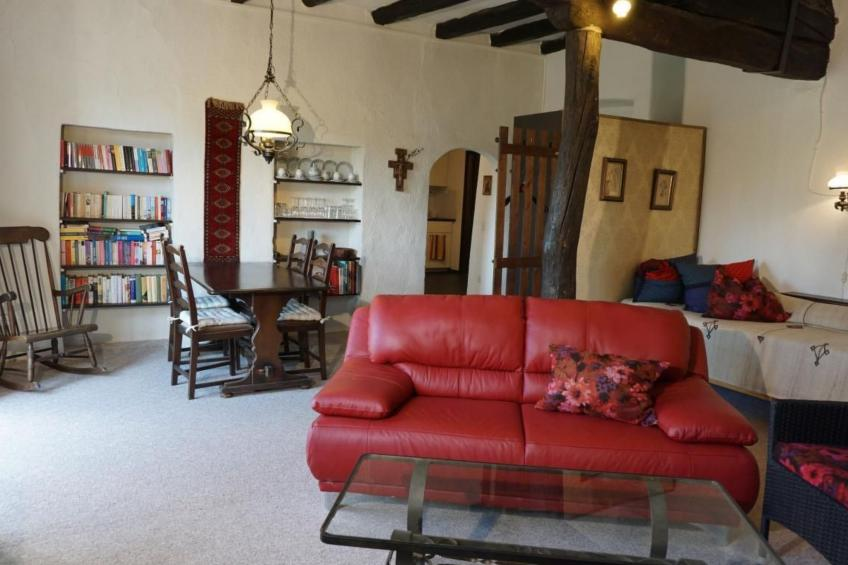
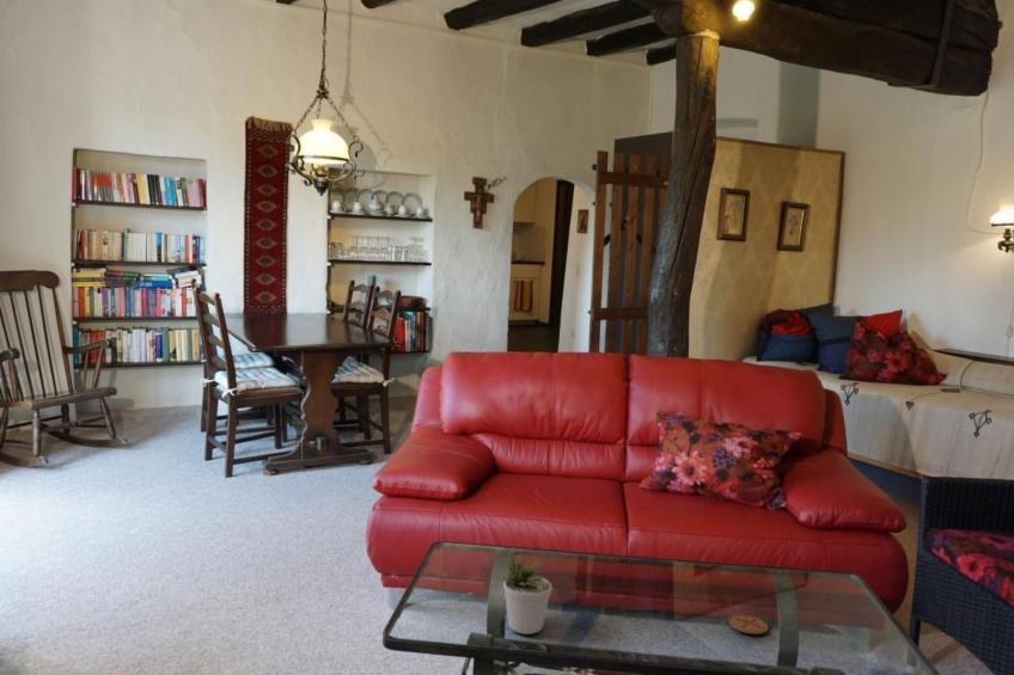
+ potted plant [497,552,554,636]
+ coaster [728,614,769,636]
